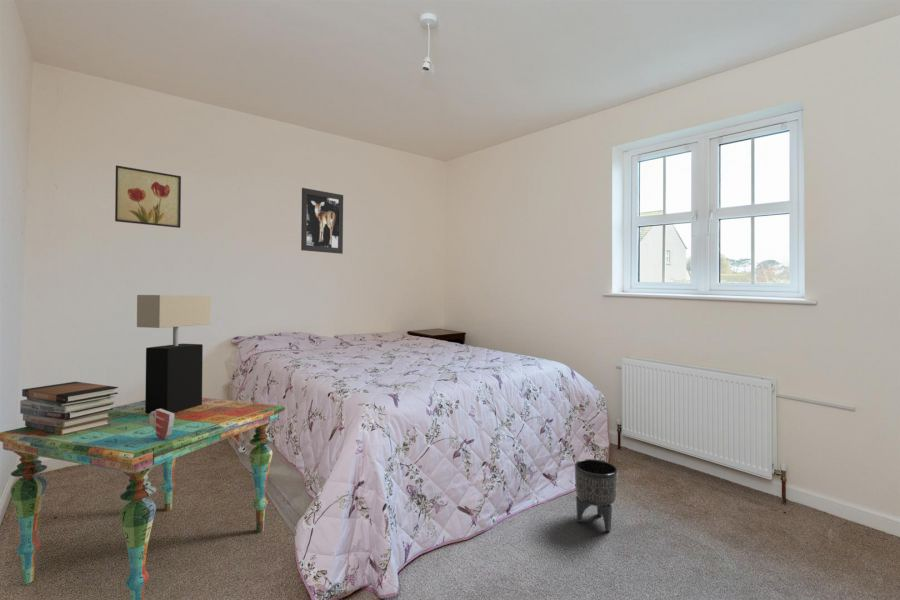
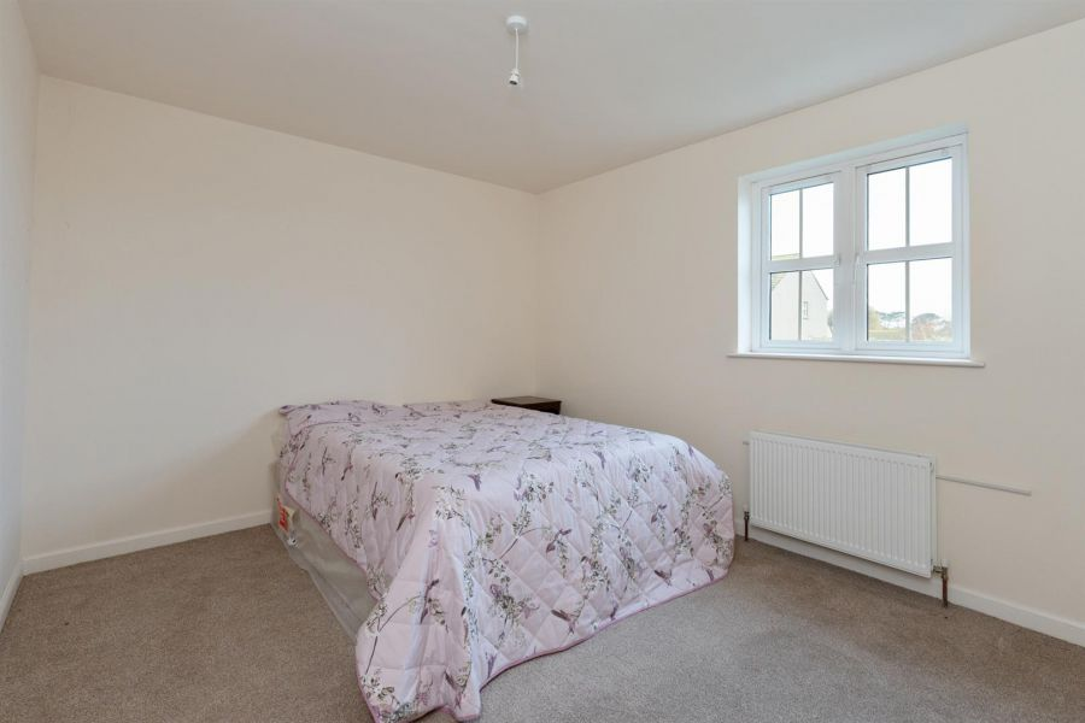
- table lamp [136,294,211,414]
- planter [574,458,619,532]
- book stack [19,381,119,436]
- mug [149,409,174,440]
- side table [0,397,286,600]
- wall art [300,187,344,255]
- wall art [114,165,182,229]
